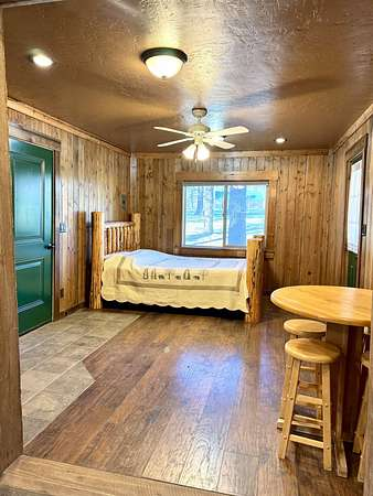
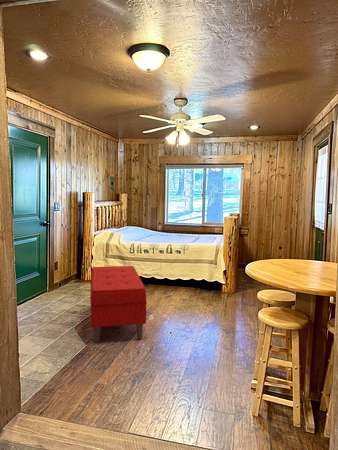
+ bench [89,265,147,344]
